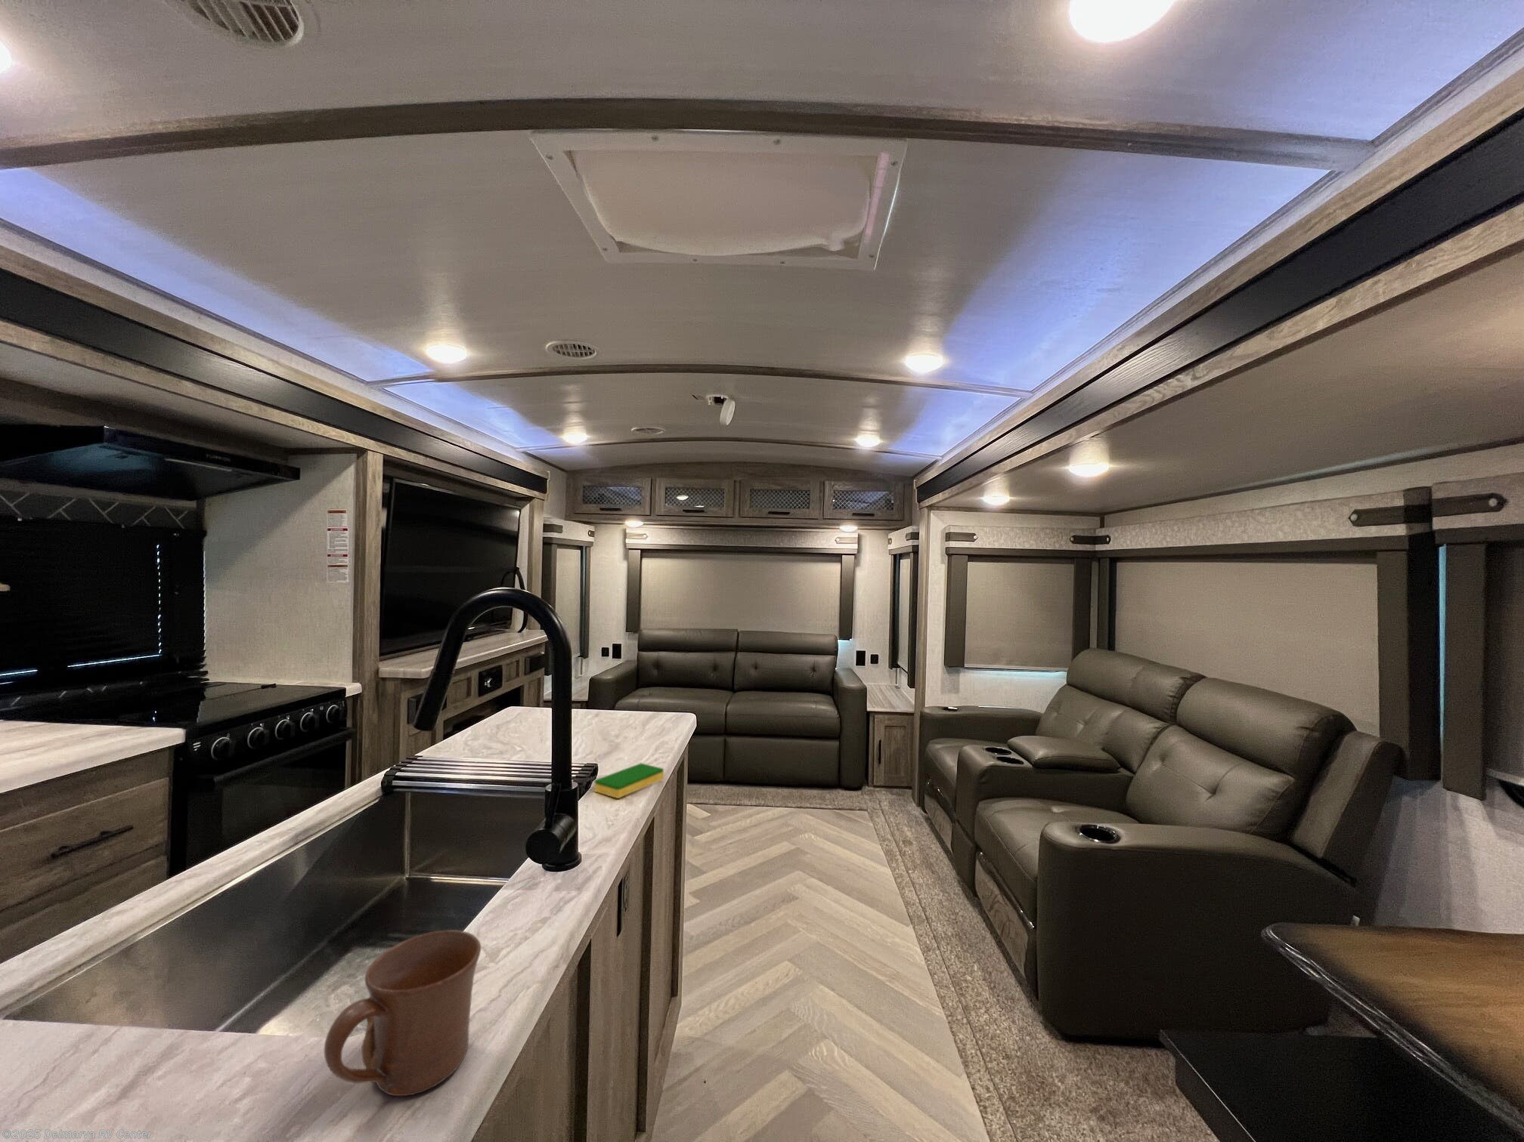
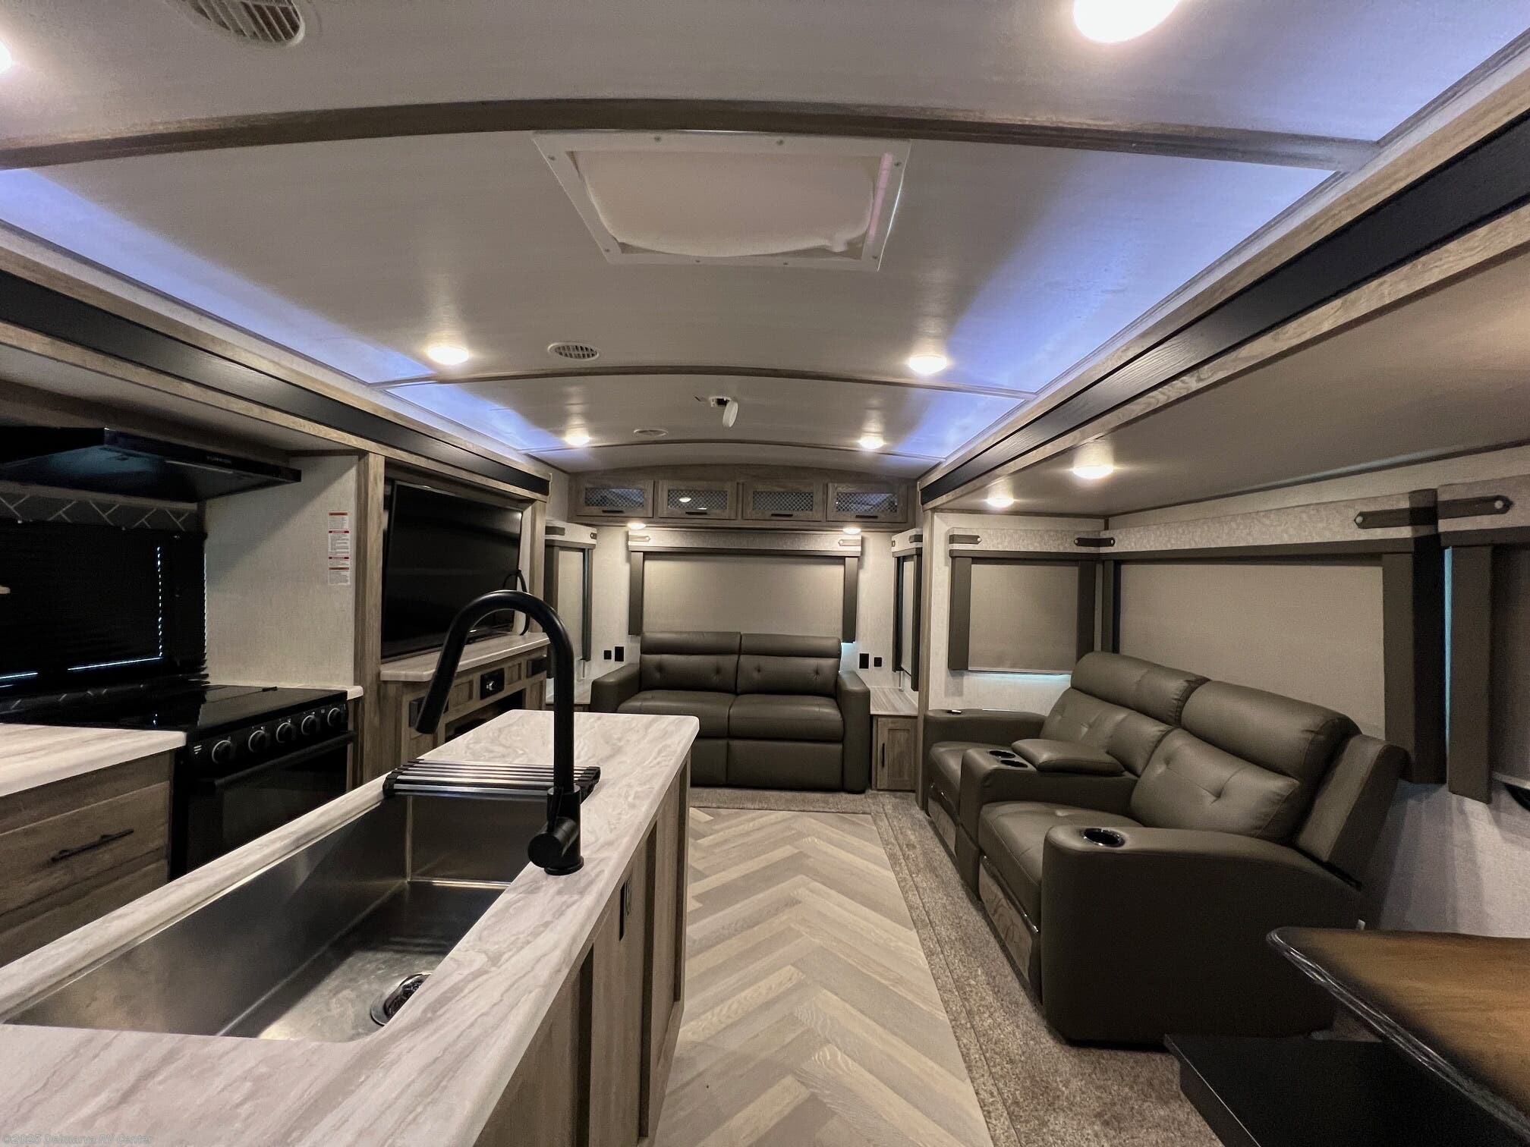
- dish sponge [594,763,665,799]
- mug [324,928,481,1096]
